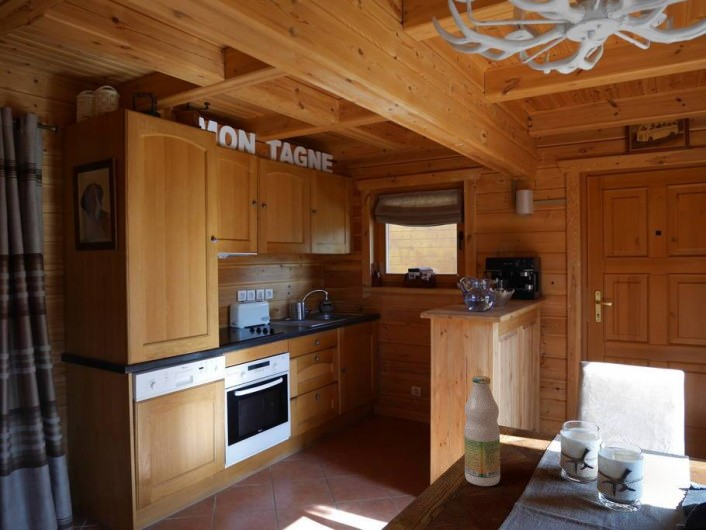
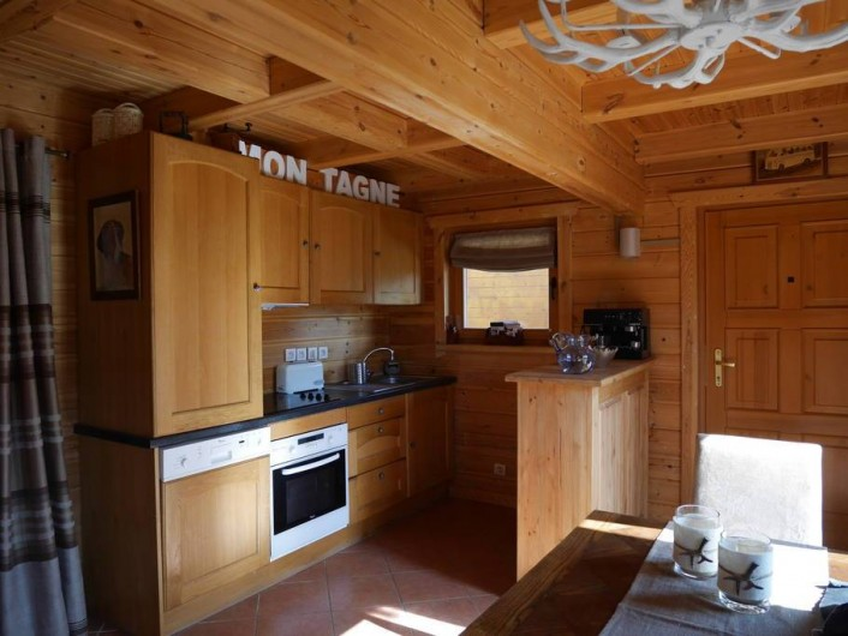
- bottle [463,375,501,487]
